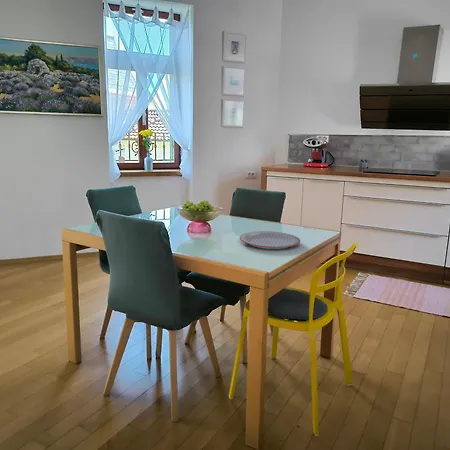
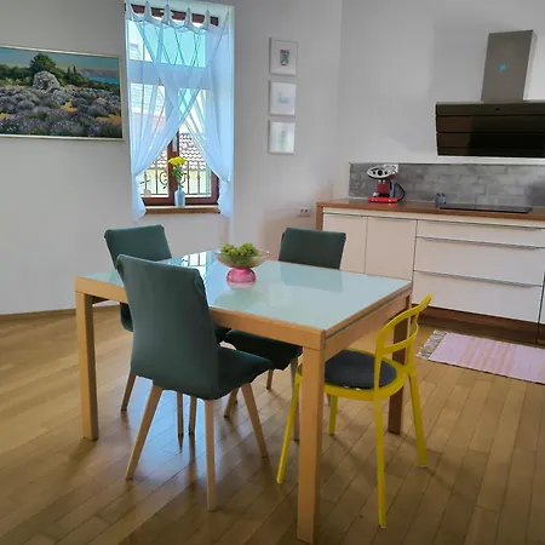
- plate [239,230,301,250]
